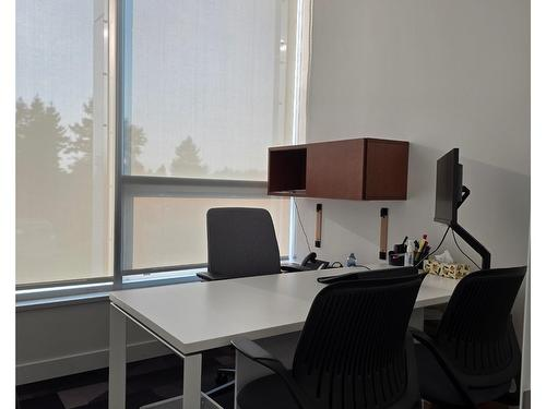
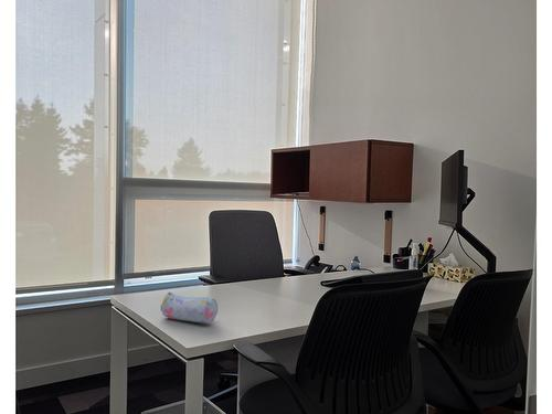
+ pencil case [160,291,219,325]
